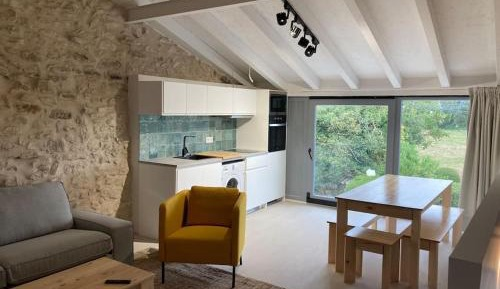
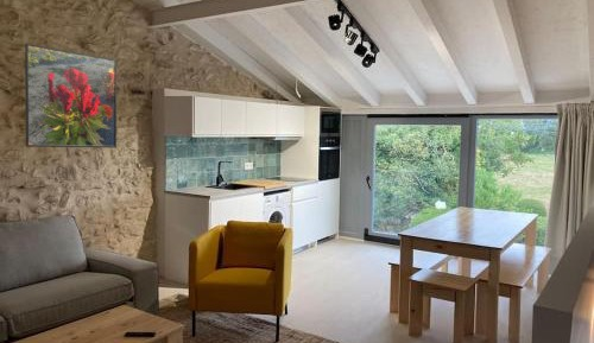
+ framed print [24,42,118,148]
